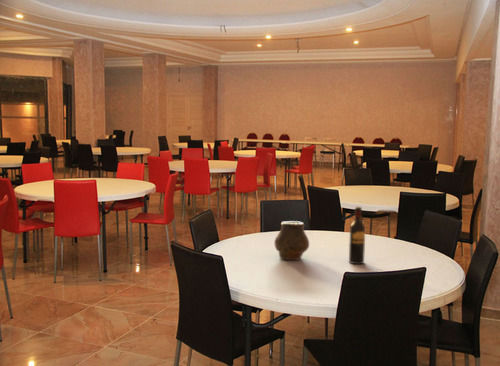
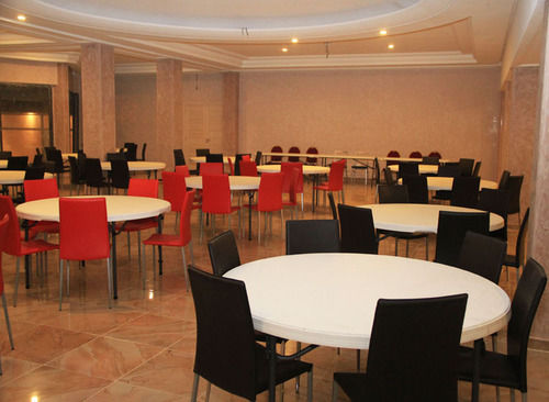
- wine bottle [348,206,366,265]
- vase [273,220,310,261]
